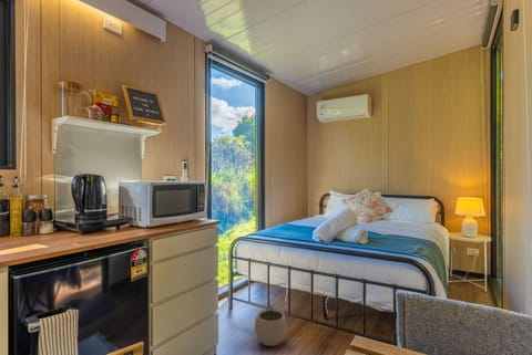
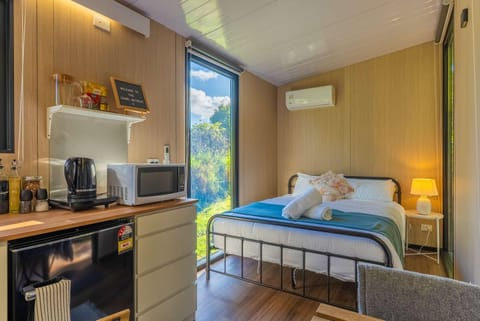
- plant pot [254,304,288,347]
